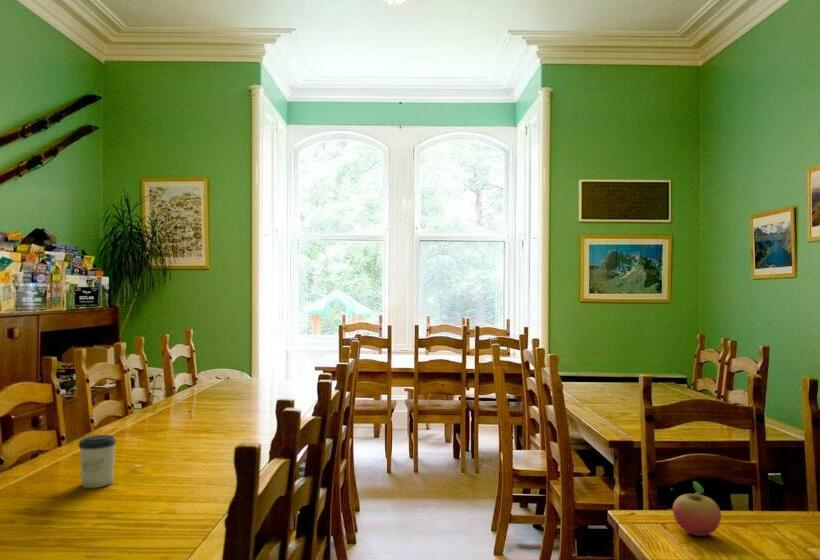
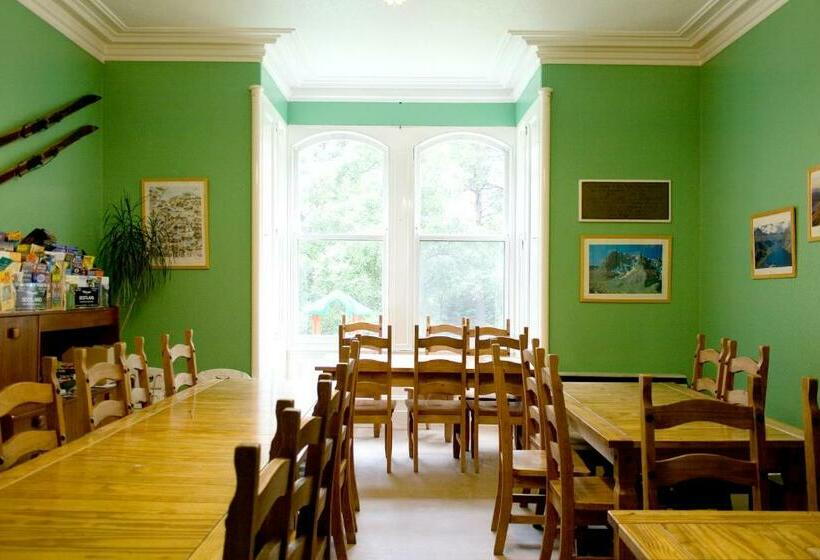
- fruit [672,480,722,537]
- cup [77,434,117,489]
